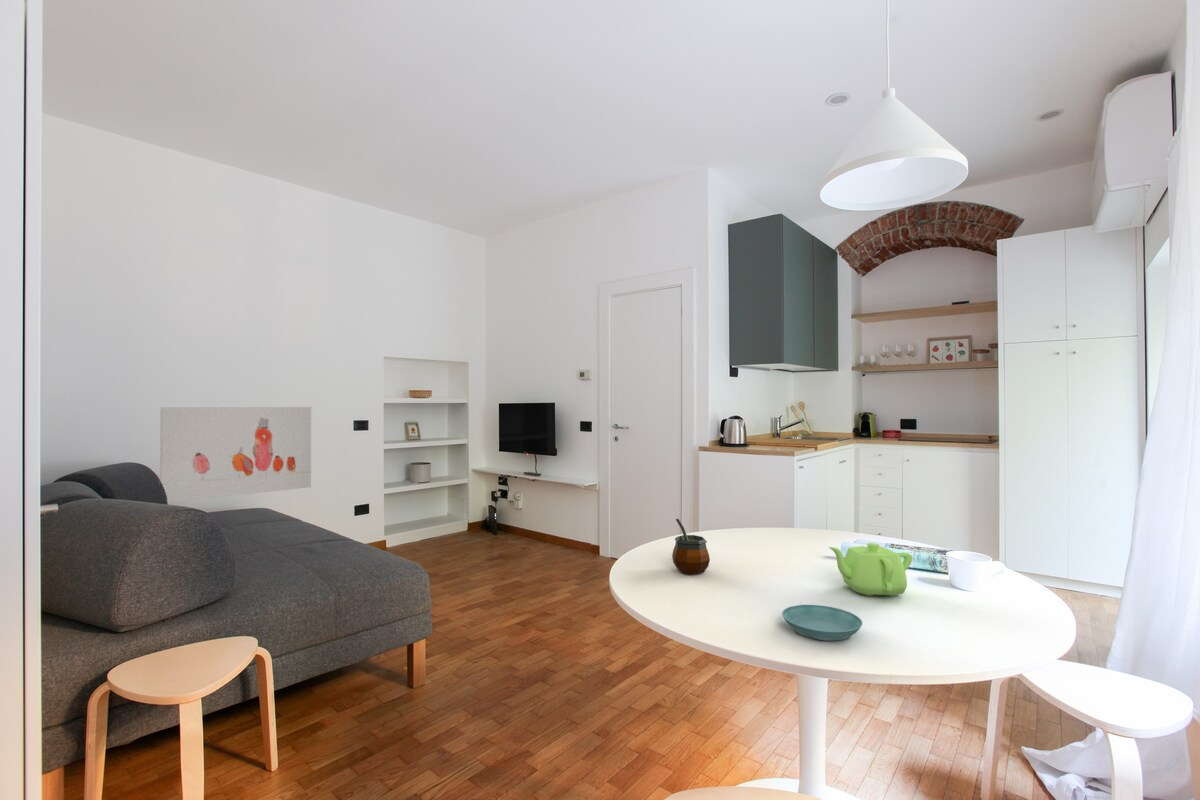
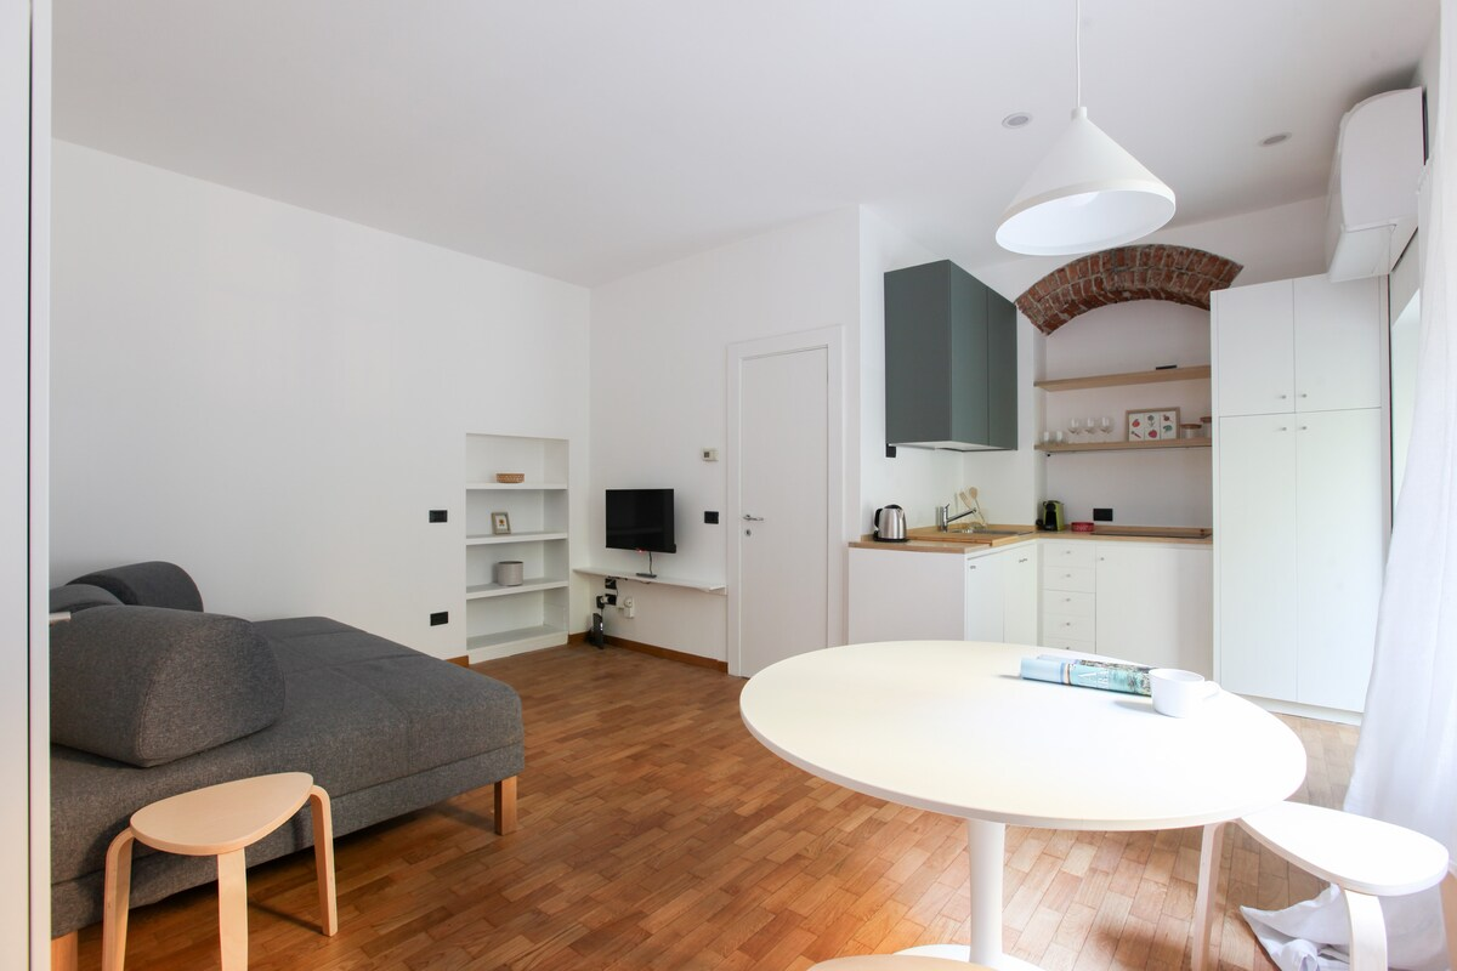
- teapot [828,542,913,597]
- gourd [671,518,711,576]
- saucer [781,604,863,642]
- wall art [159,406,312,504]
